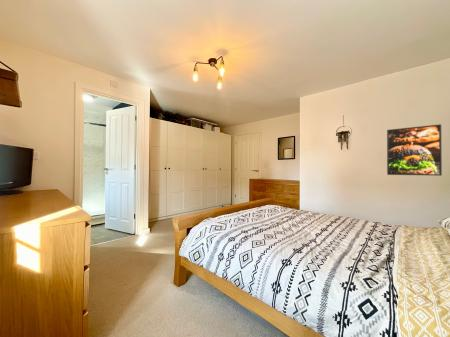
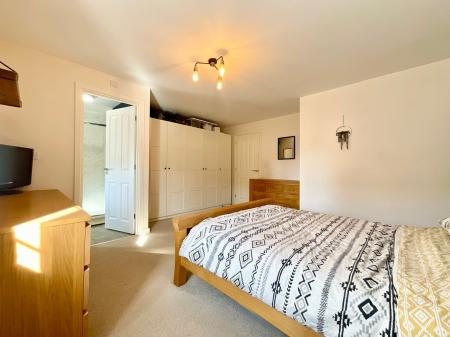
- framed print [386,123,443,177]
